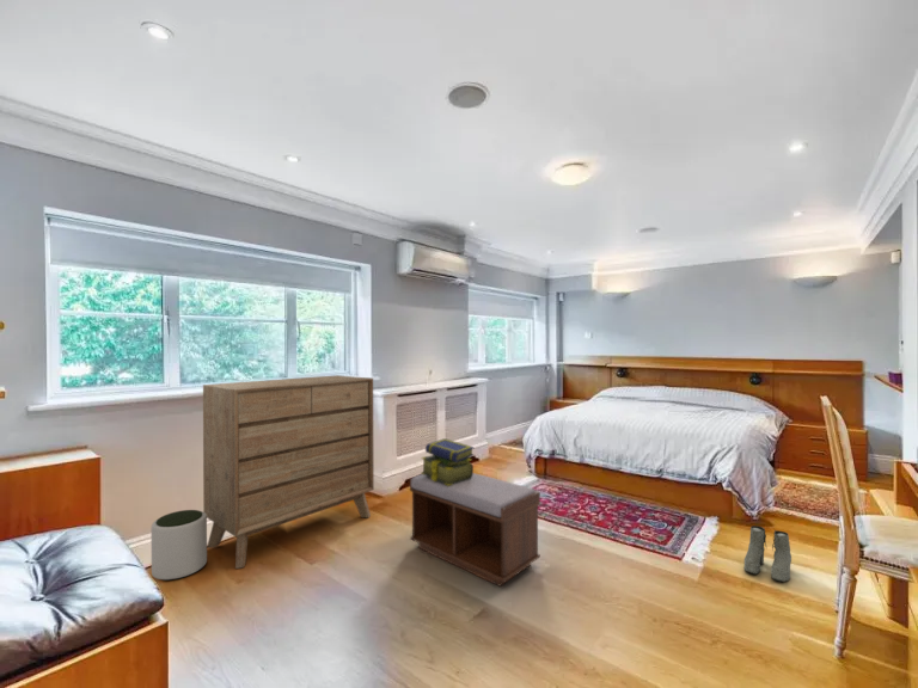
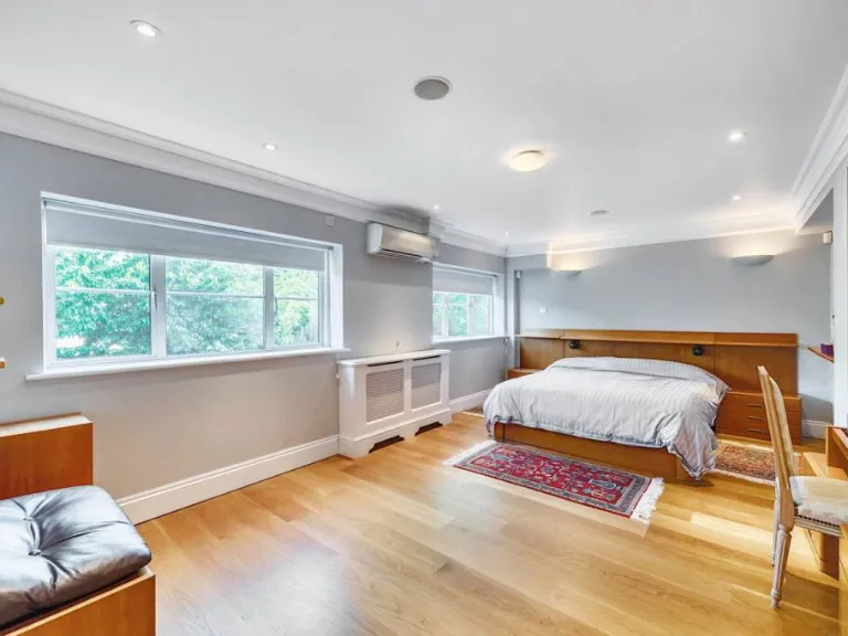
- stack of books [420,437,476,486]
- bench [409,472,541,588]
- boots [742,524,792,583]
- dresser [202,374,375,570]
- plant pot [151,509,208,580]
